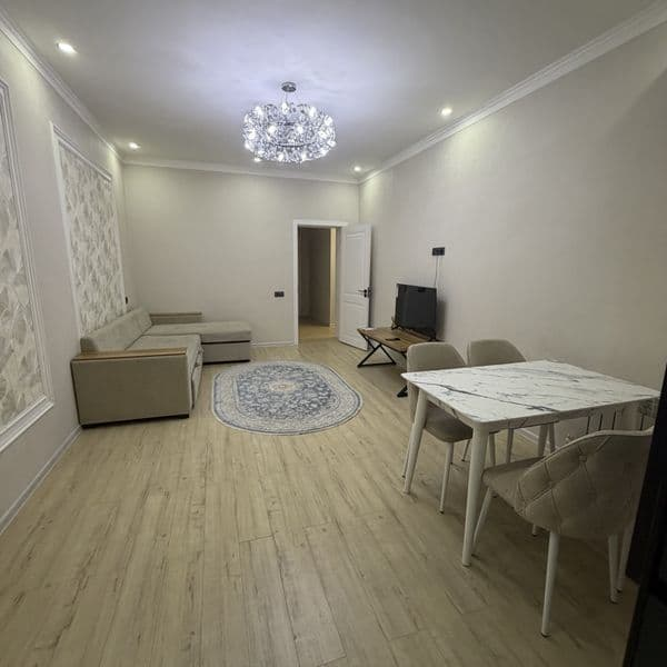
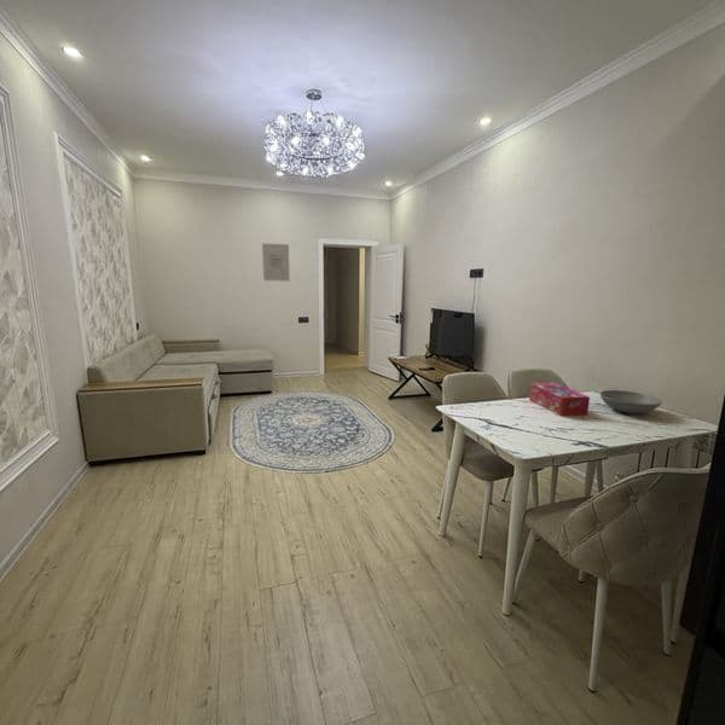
+ tissue box [528,382,591,417]
+ bowl [599,389,663,414]
+ wall art [261,242,291,283]
